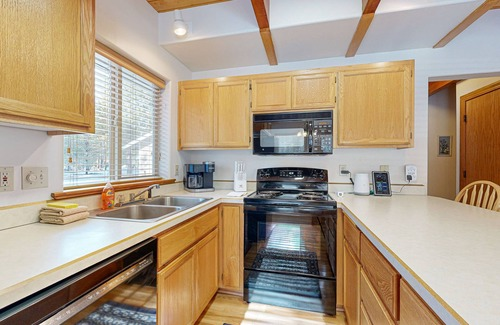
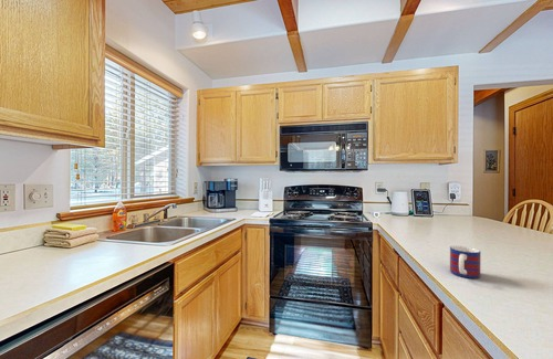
+ mug [449,245,482,279]
